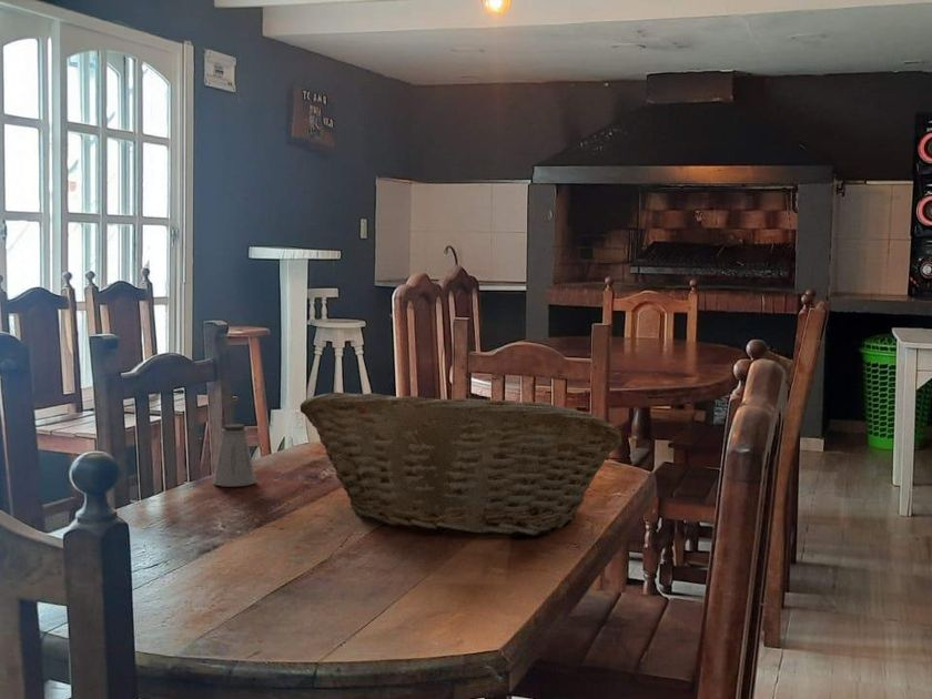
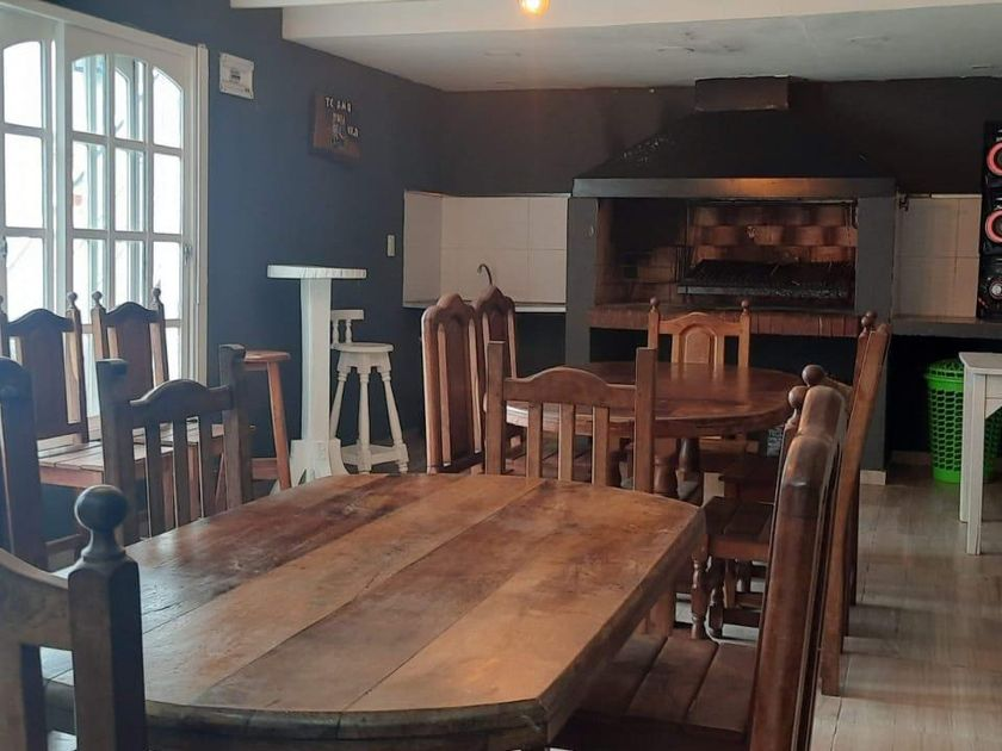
- saltshaker [212,423,257,488]
- fruit basket [300,392,624,537]
